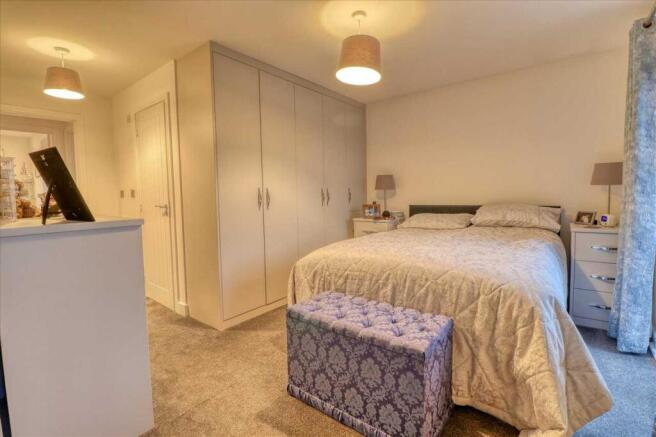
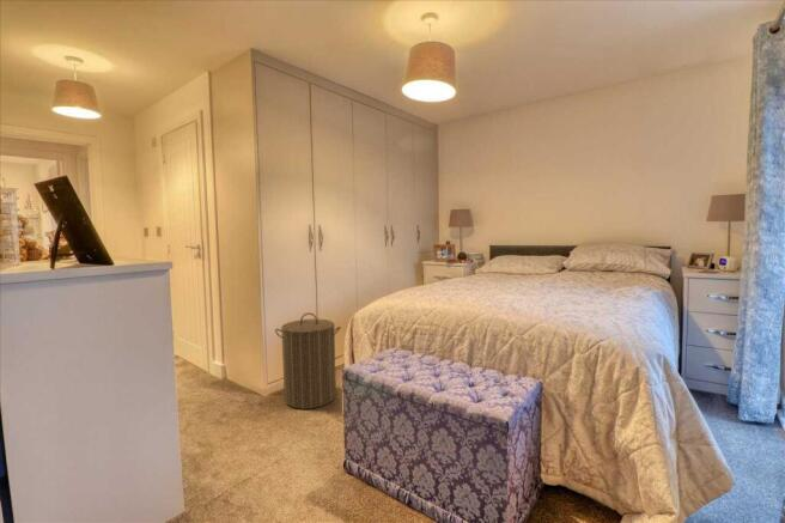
+ laundry hamper [274,311,342,411]
